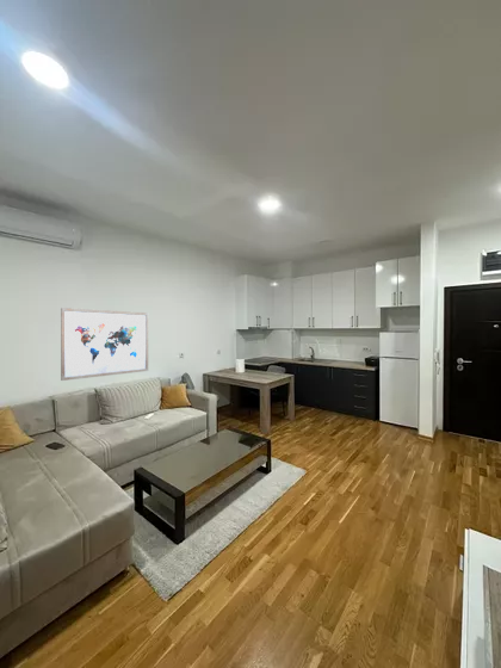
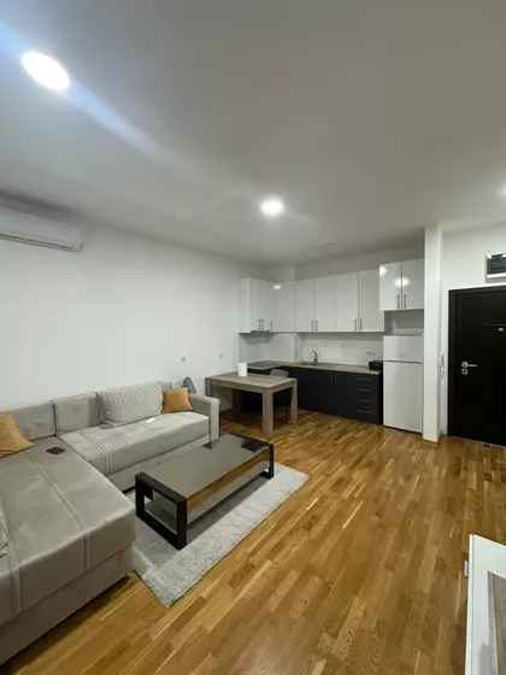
- wall art [60,307,149,382]
